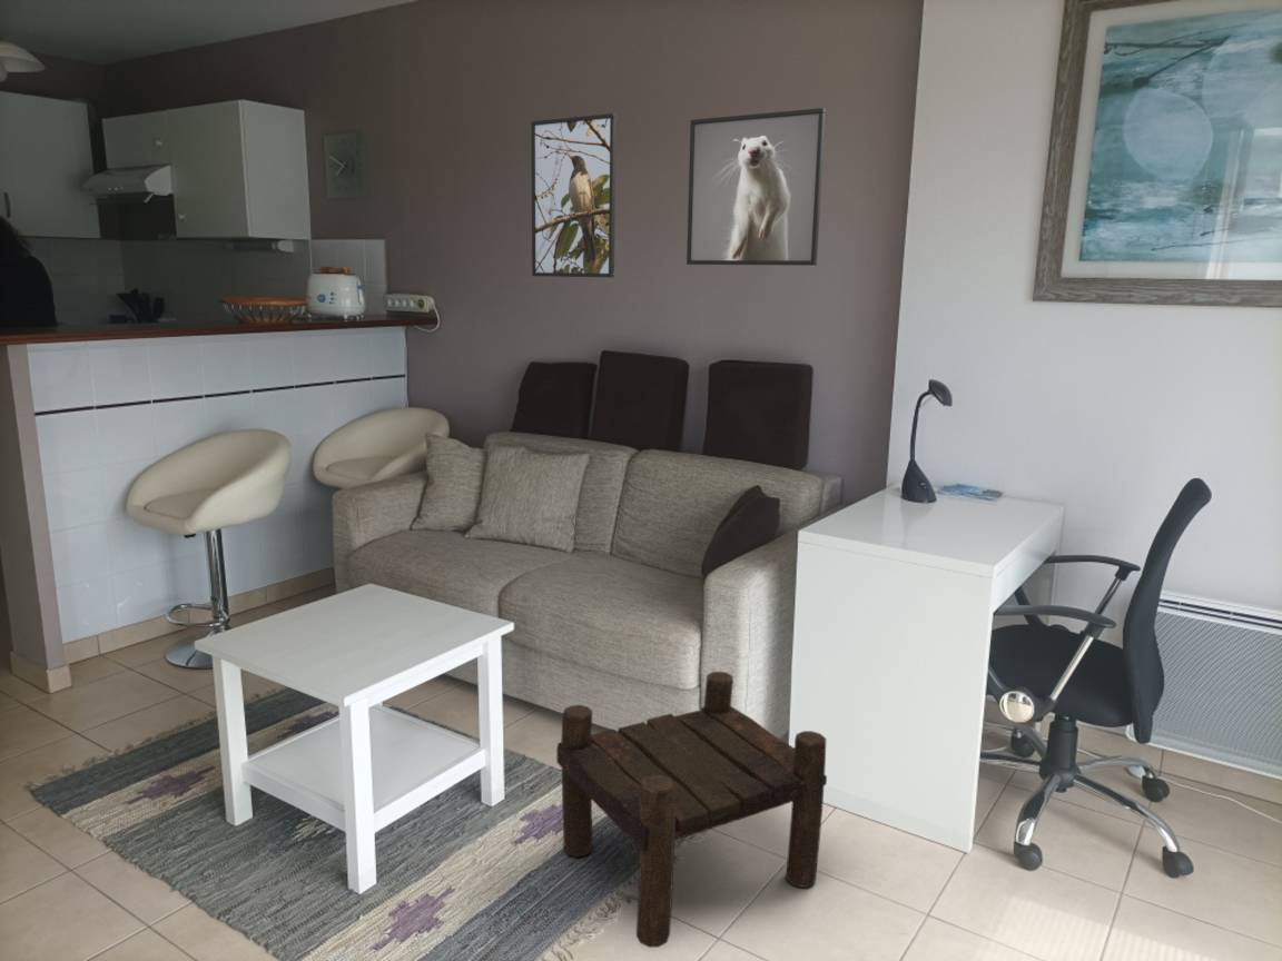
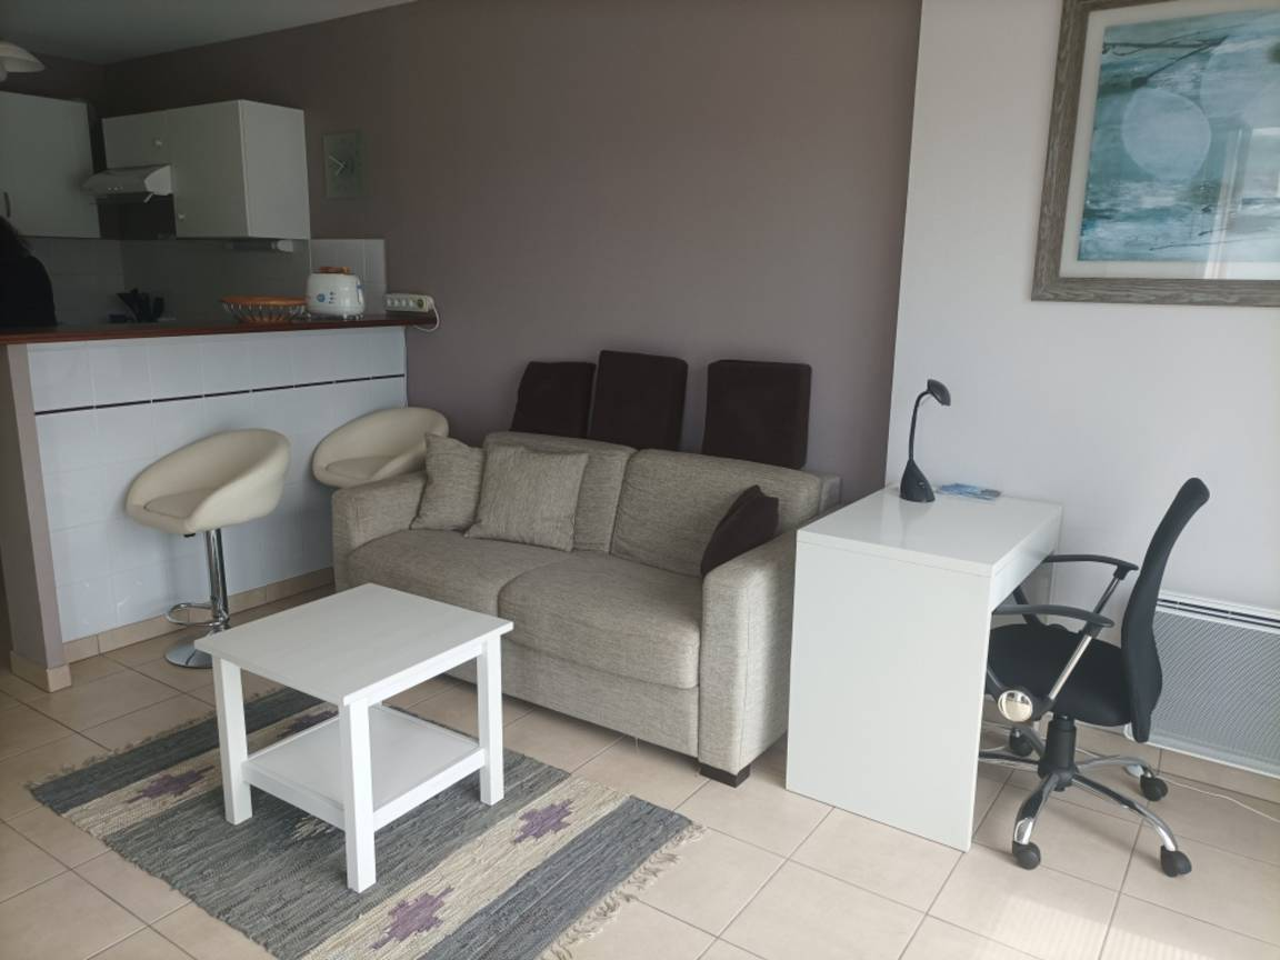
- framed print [686,107,827,267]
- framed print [530,112,618,279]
- stool [555,671,828,949]
